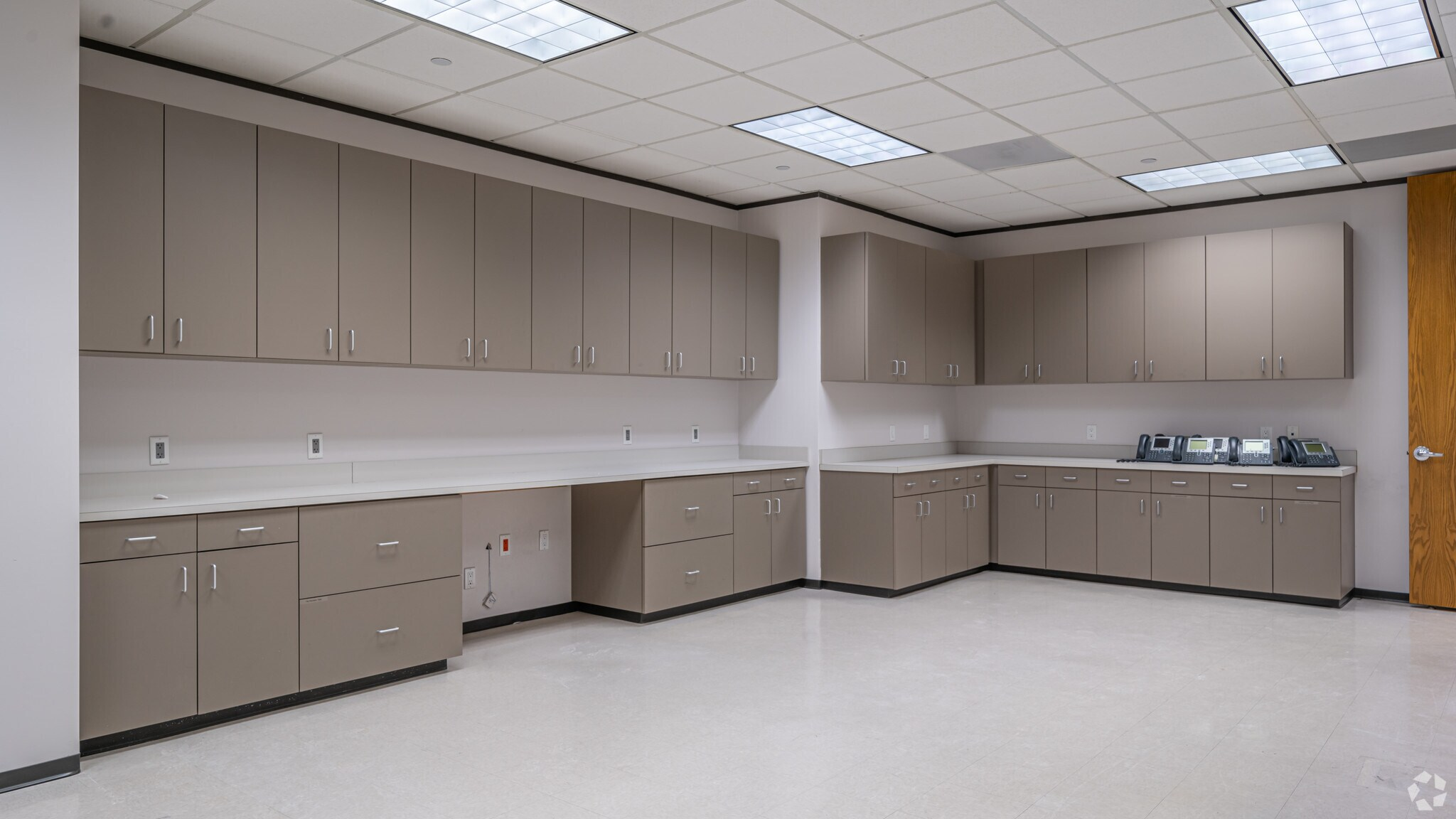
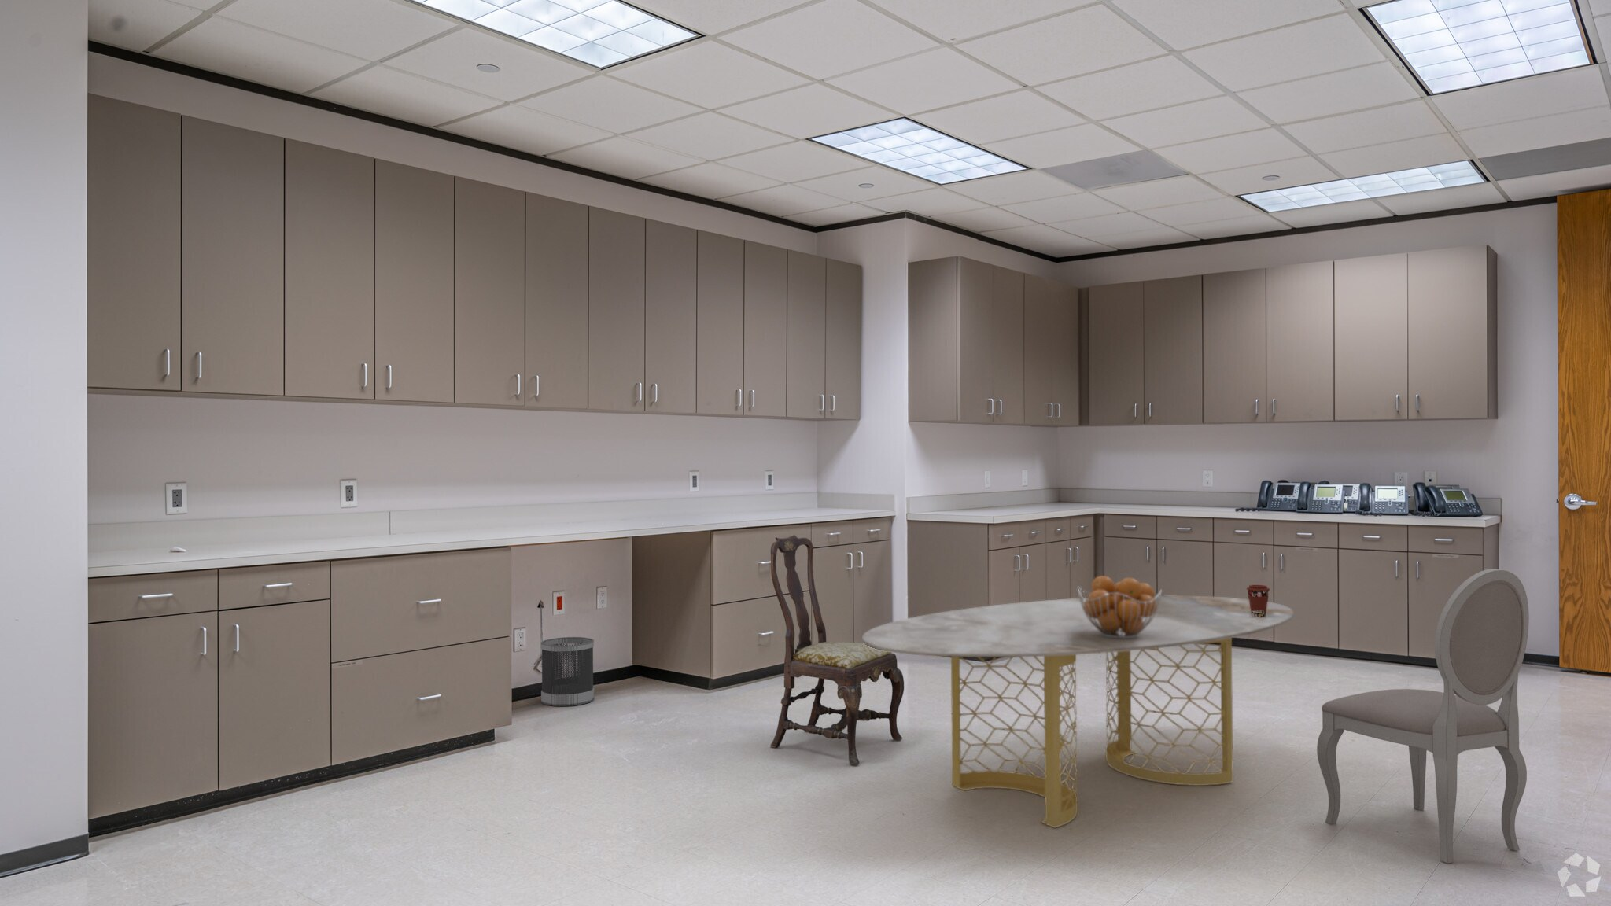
+ fruit basket [1077,575,1163,638]
+ dining chair [769,534,905,766]
+ wastebasket [540,636,594,707]
+ coffee cup [1246,584,1270,618]
+ dining chair [1316,567,1530,864]
+ dining table [861,595,1293,829]
